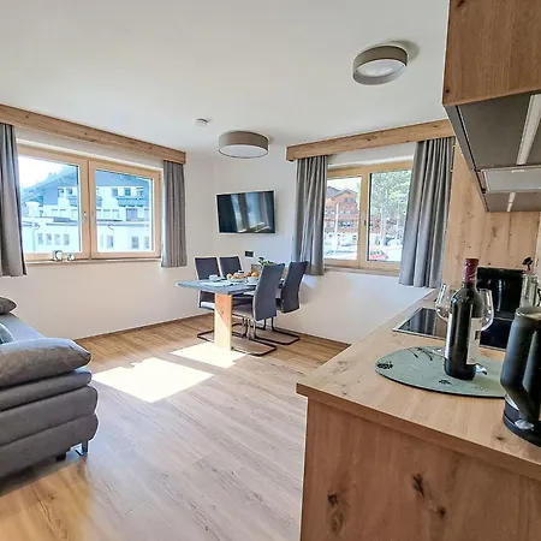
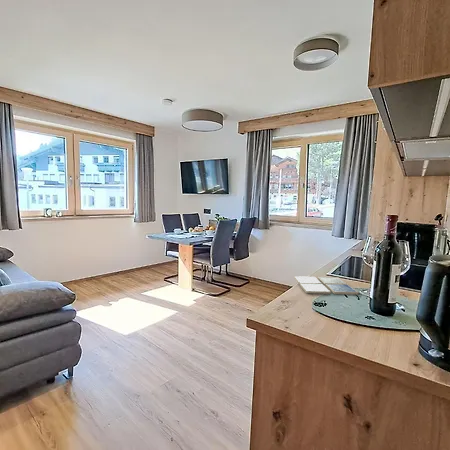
+ drink coaster [293,275,359,295]
